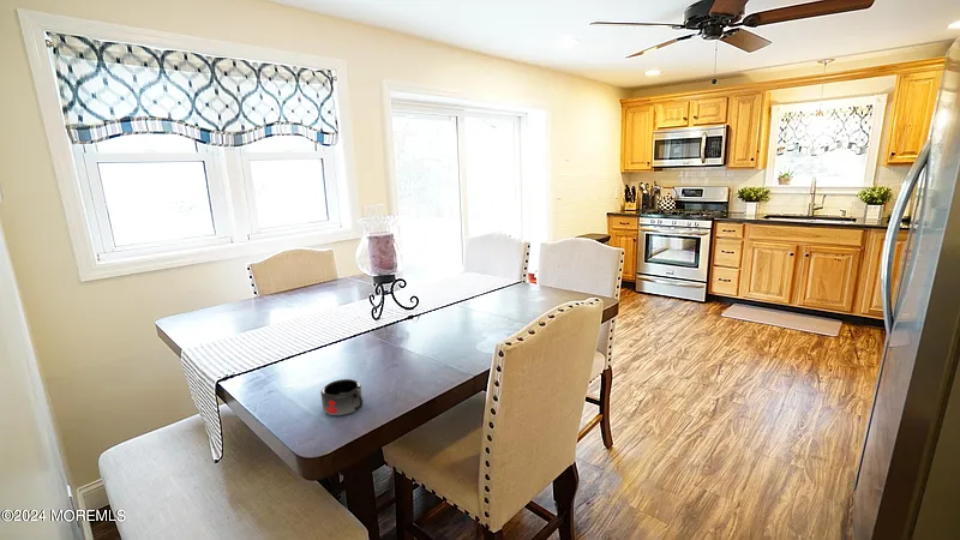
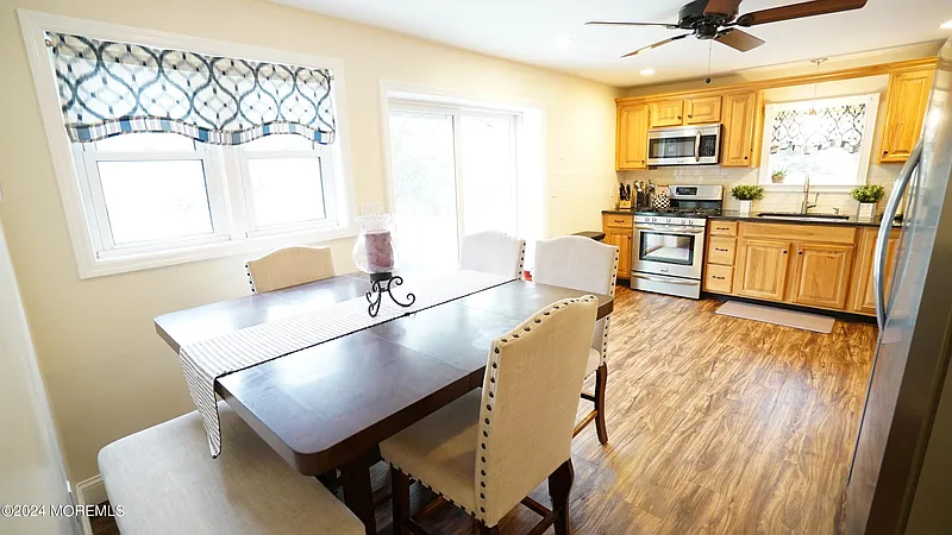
- mug [319,378,364,416]
